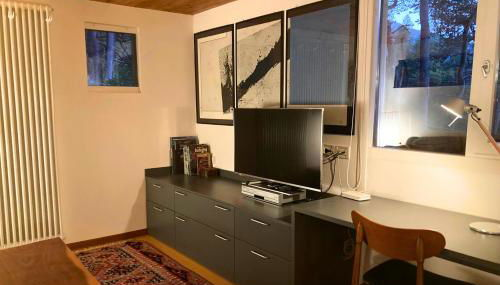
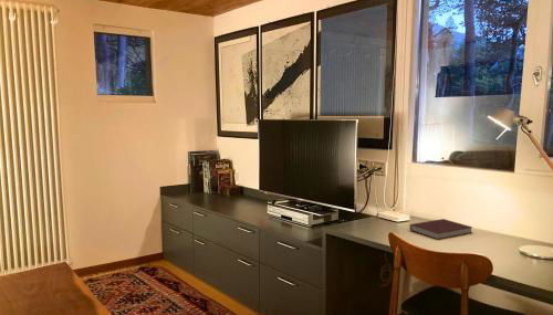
+ notebook [409,218,473,241]
